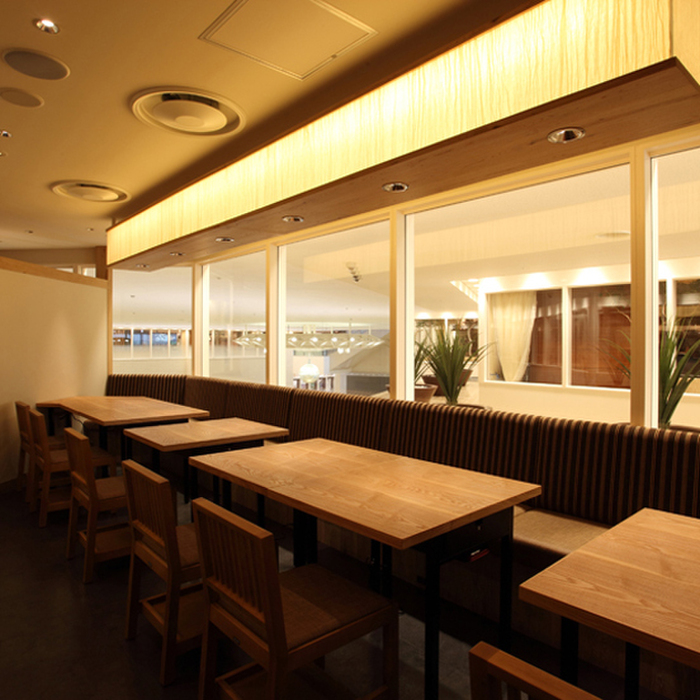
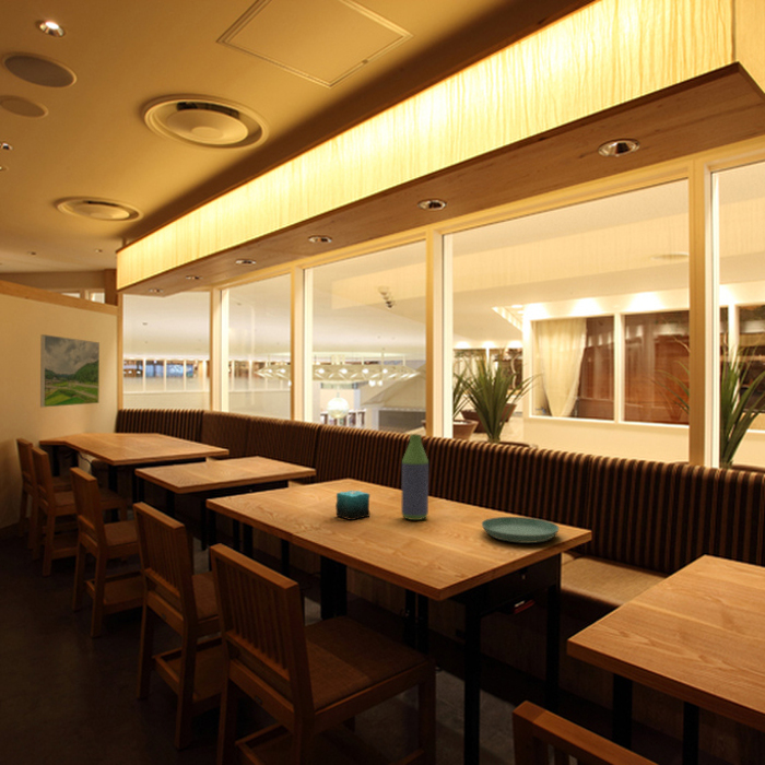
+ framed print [39,333,101,409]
+ bottle [400,433,429,521]
+ saucer [481,516,561,544]
+ candle [334,490,370,521]
